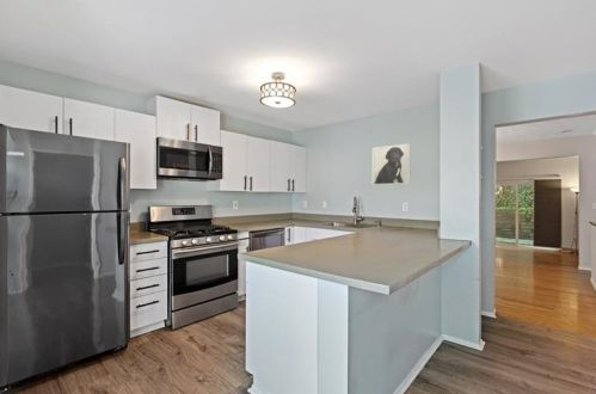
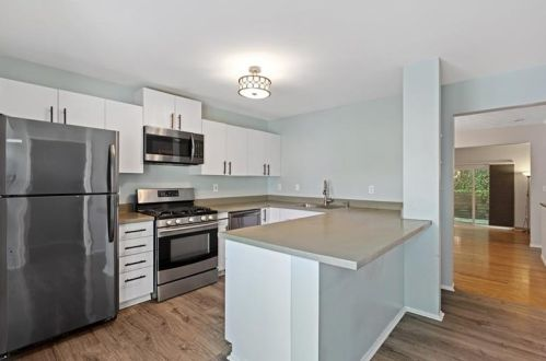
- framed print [371,142,411,186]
